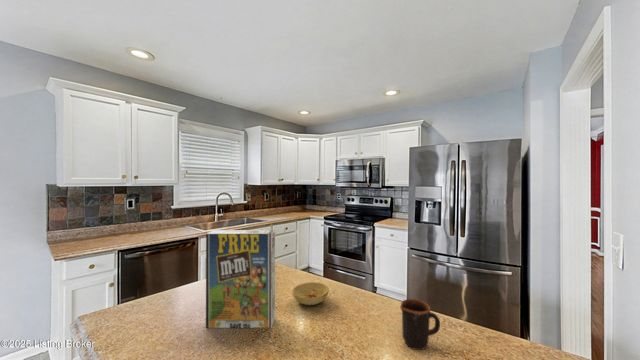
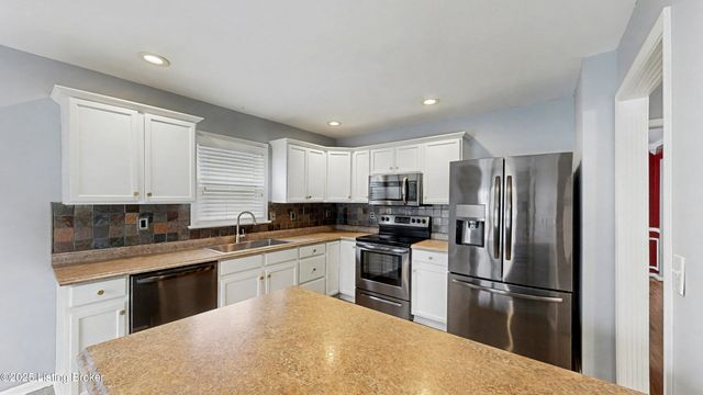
- bowl [291,281,330,306]
- cereal box [205,229,276,329]
- mug [399,298,441,351]
